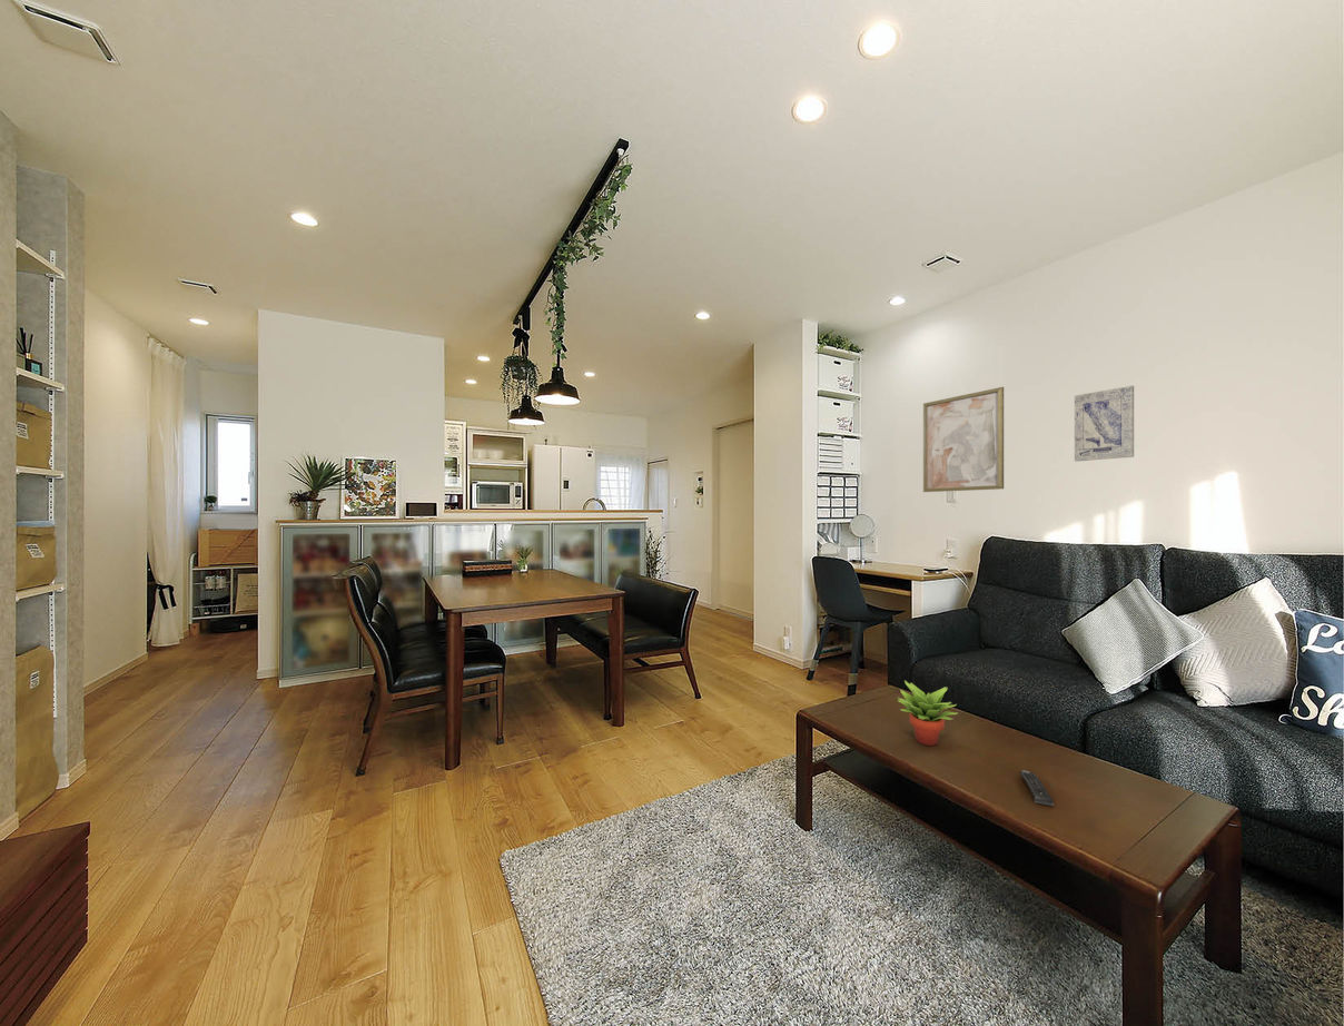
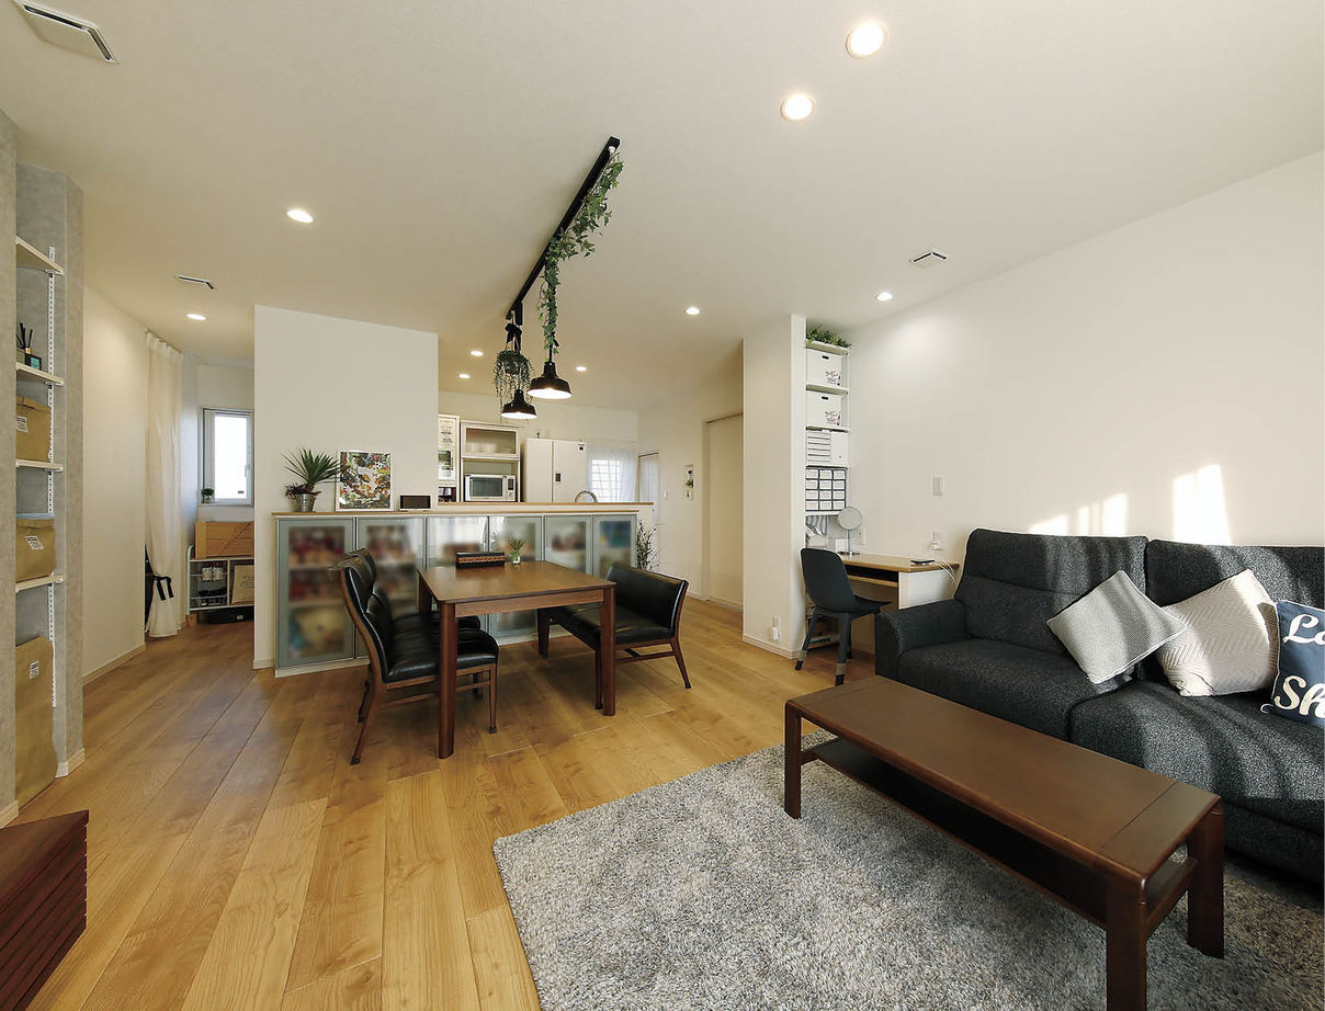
- remote control [1018,769,1055,807]
- succulent plant [896,680,959,747]
- wall art [1074,385,1135,463]
- wall art [922,386,1005,493]
